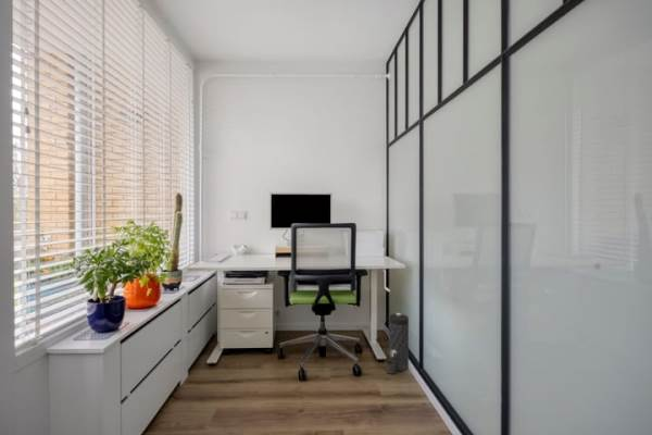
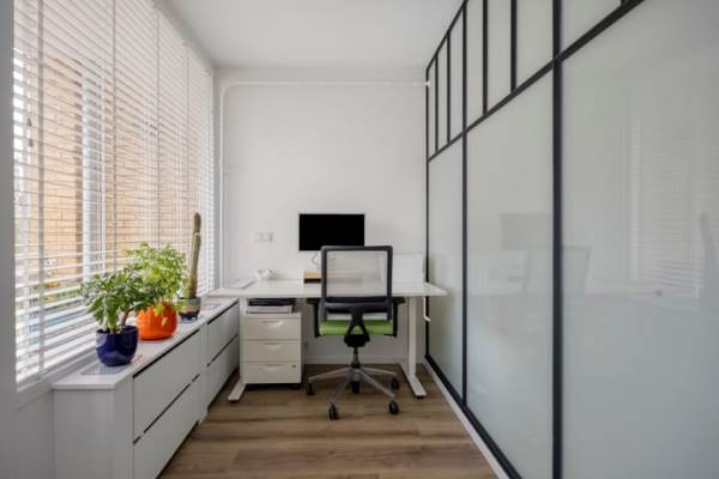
- canister [385,312,410,375]
